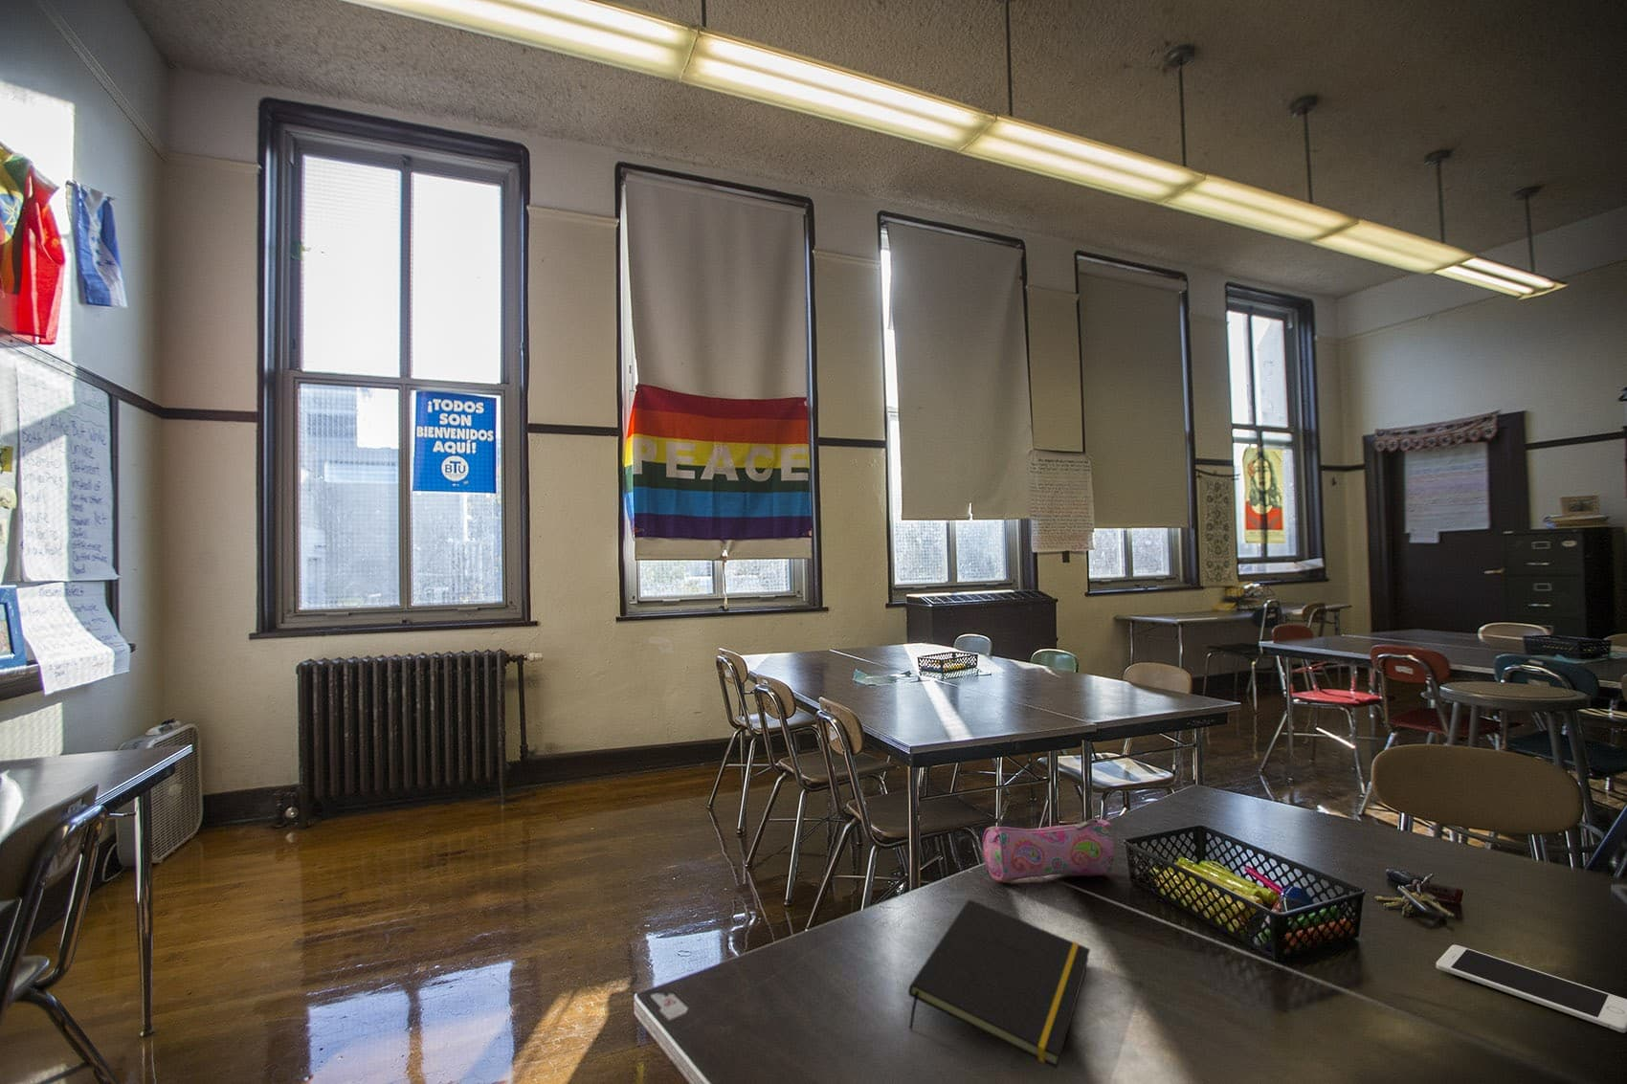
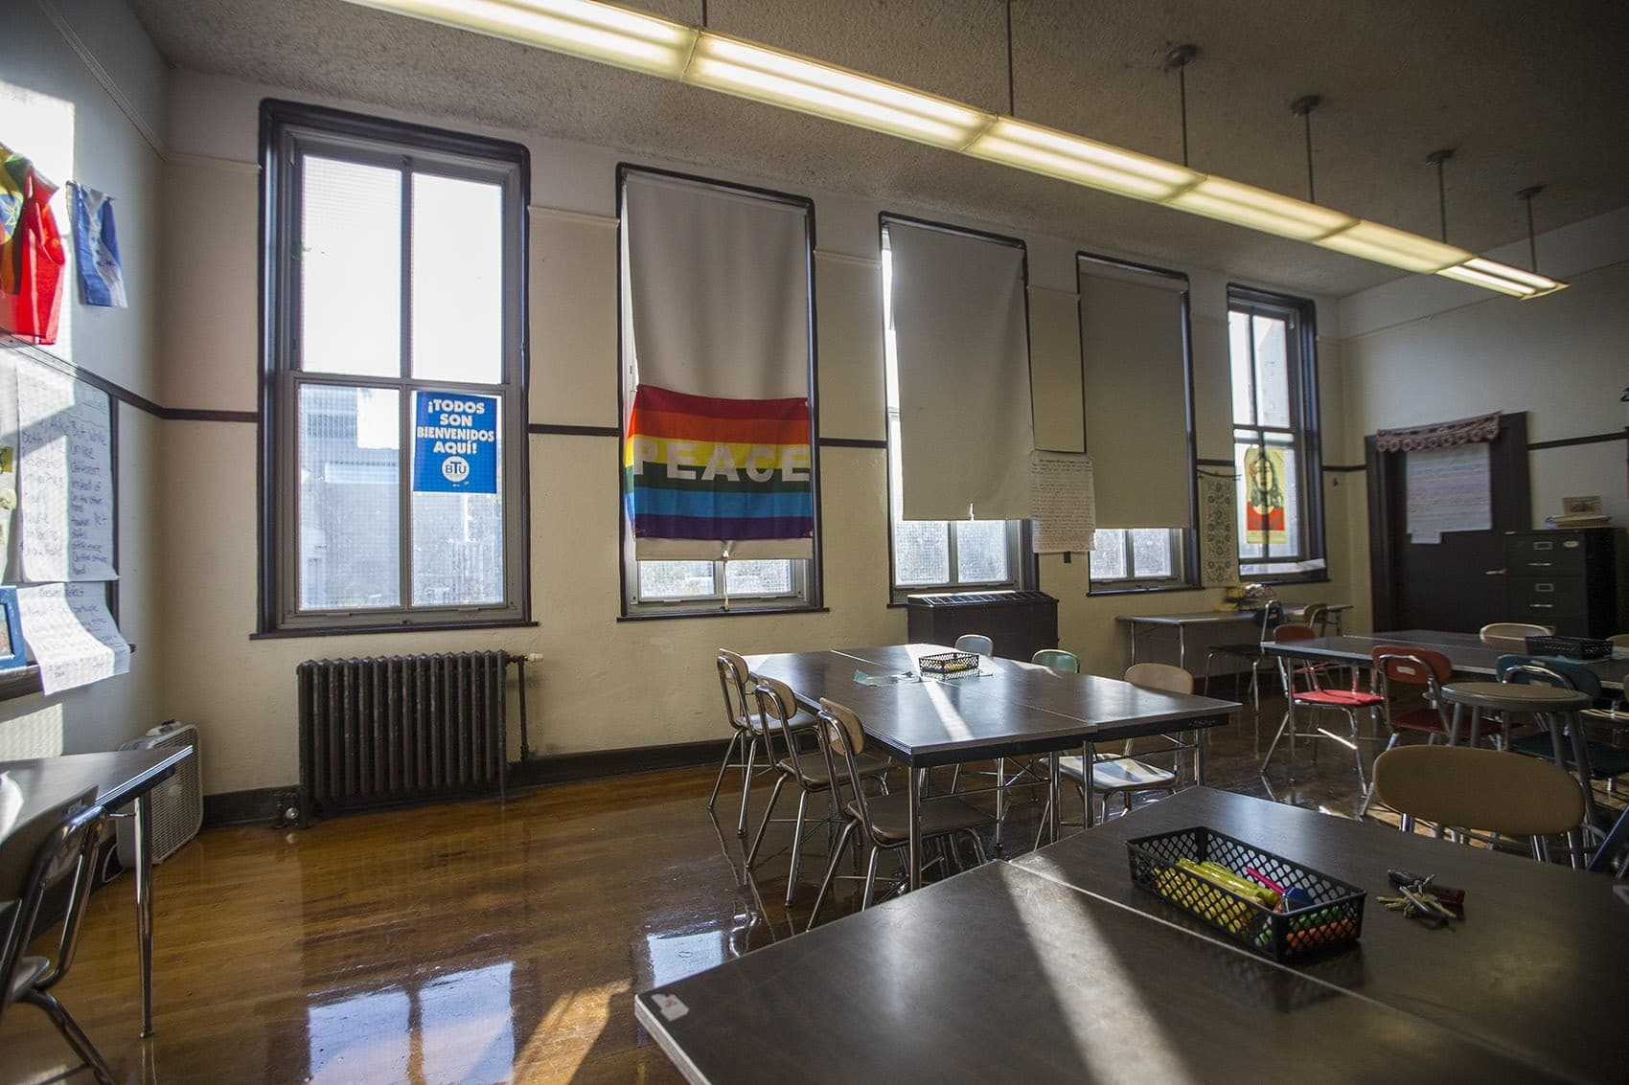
- cell phone [1436,945,1627,1033]
- notepad [907,899,1091,1069]
- pencil case [982,818,1115,883]
